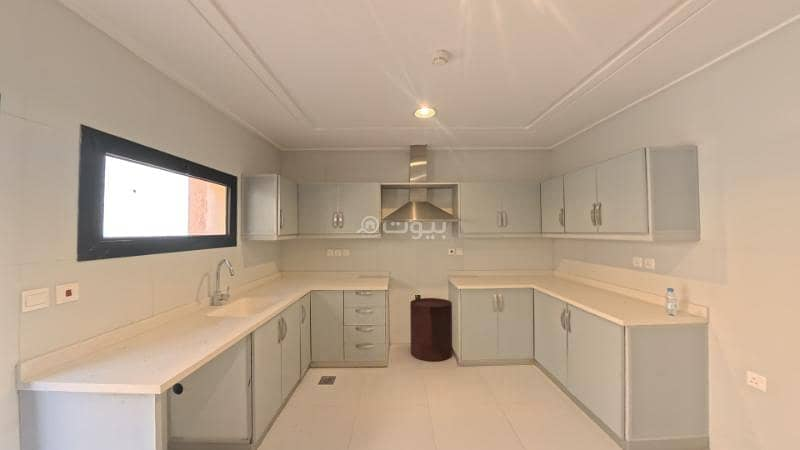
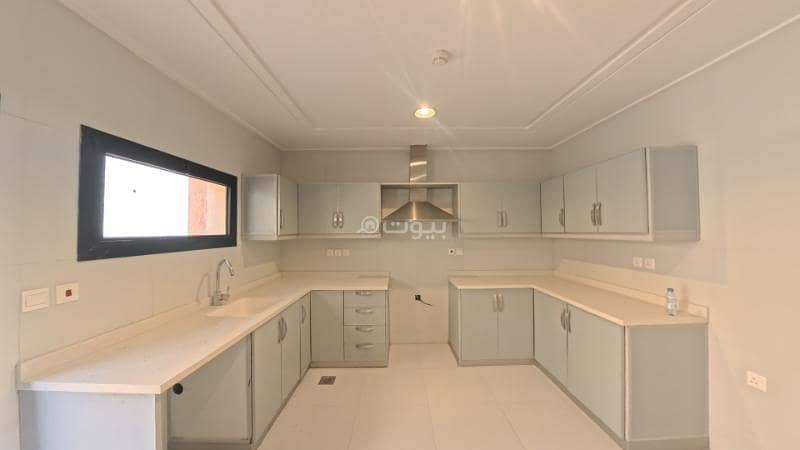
- trash can [409,297,453,362]
